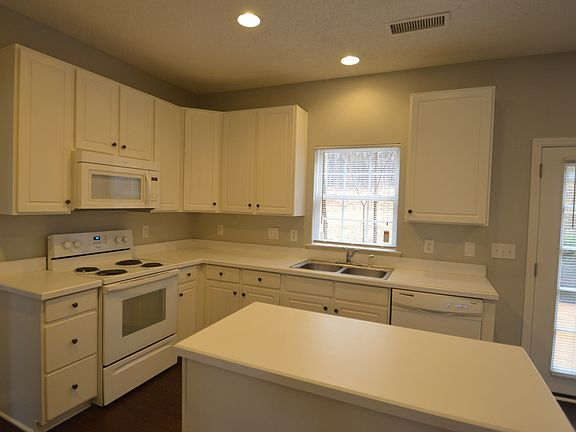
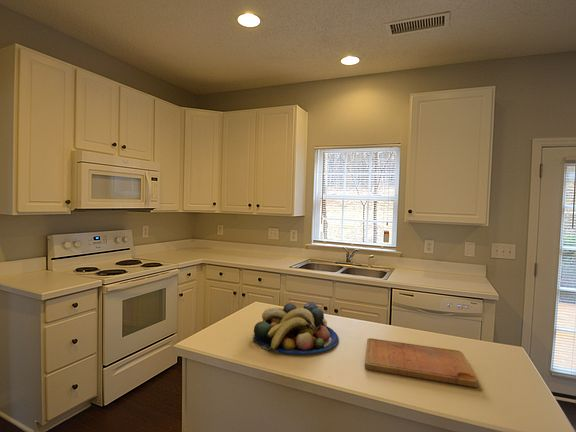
+ fruit bowl [252,301,340,355]
+ cutting board [364,337,479,388]
